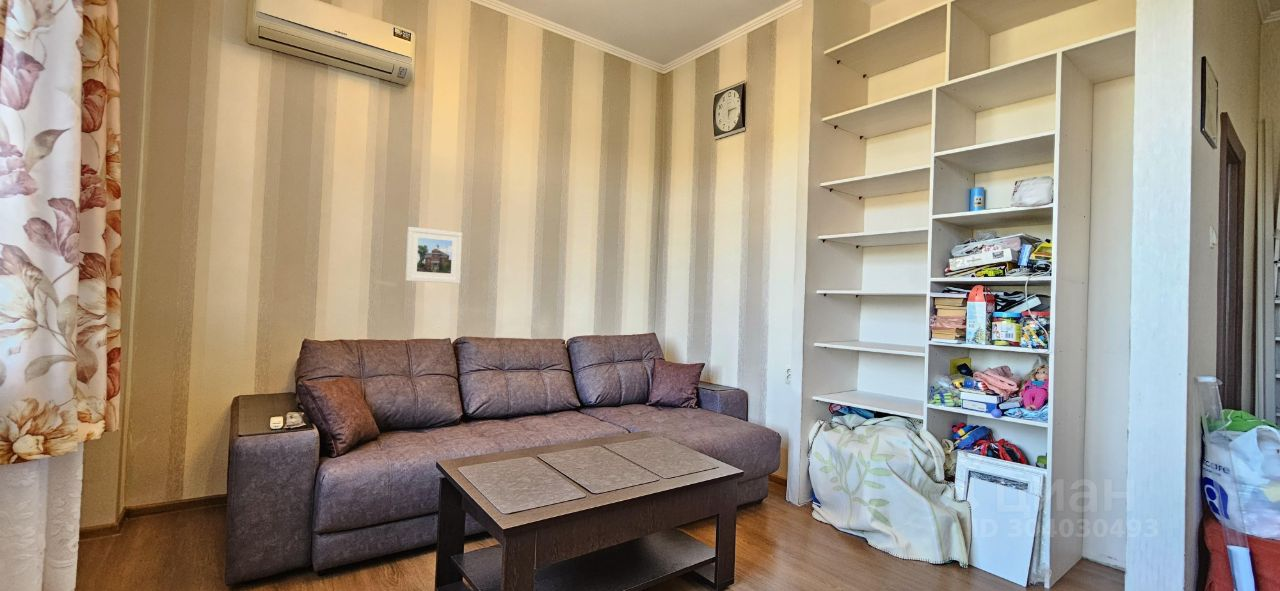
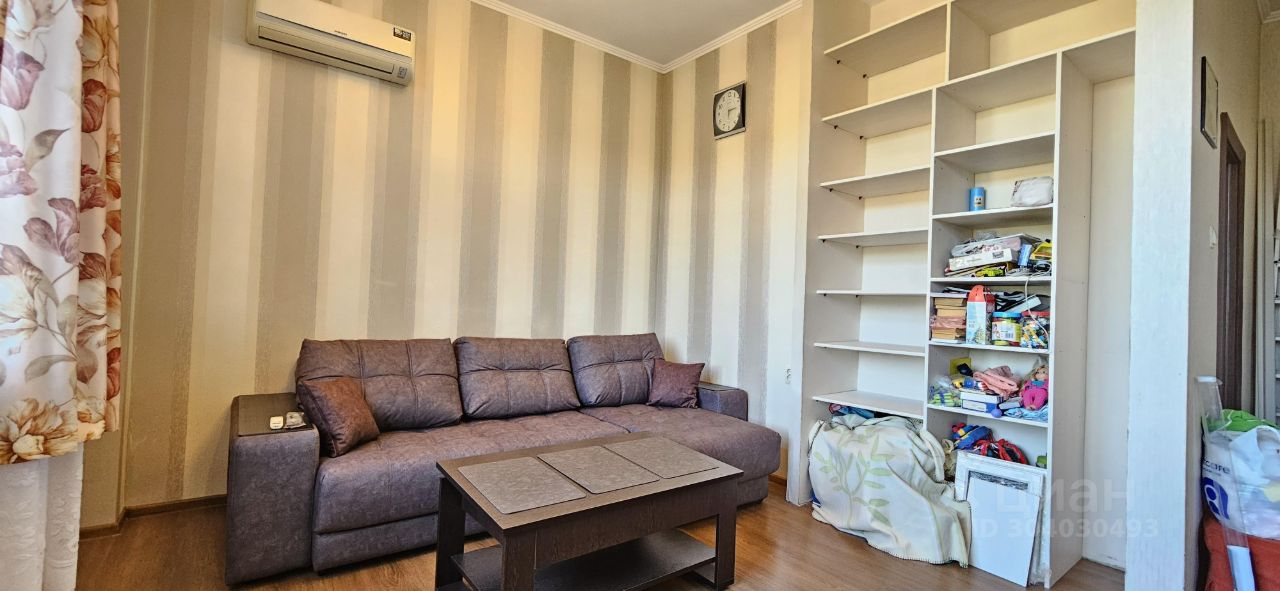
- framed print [404,226,463,284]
